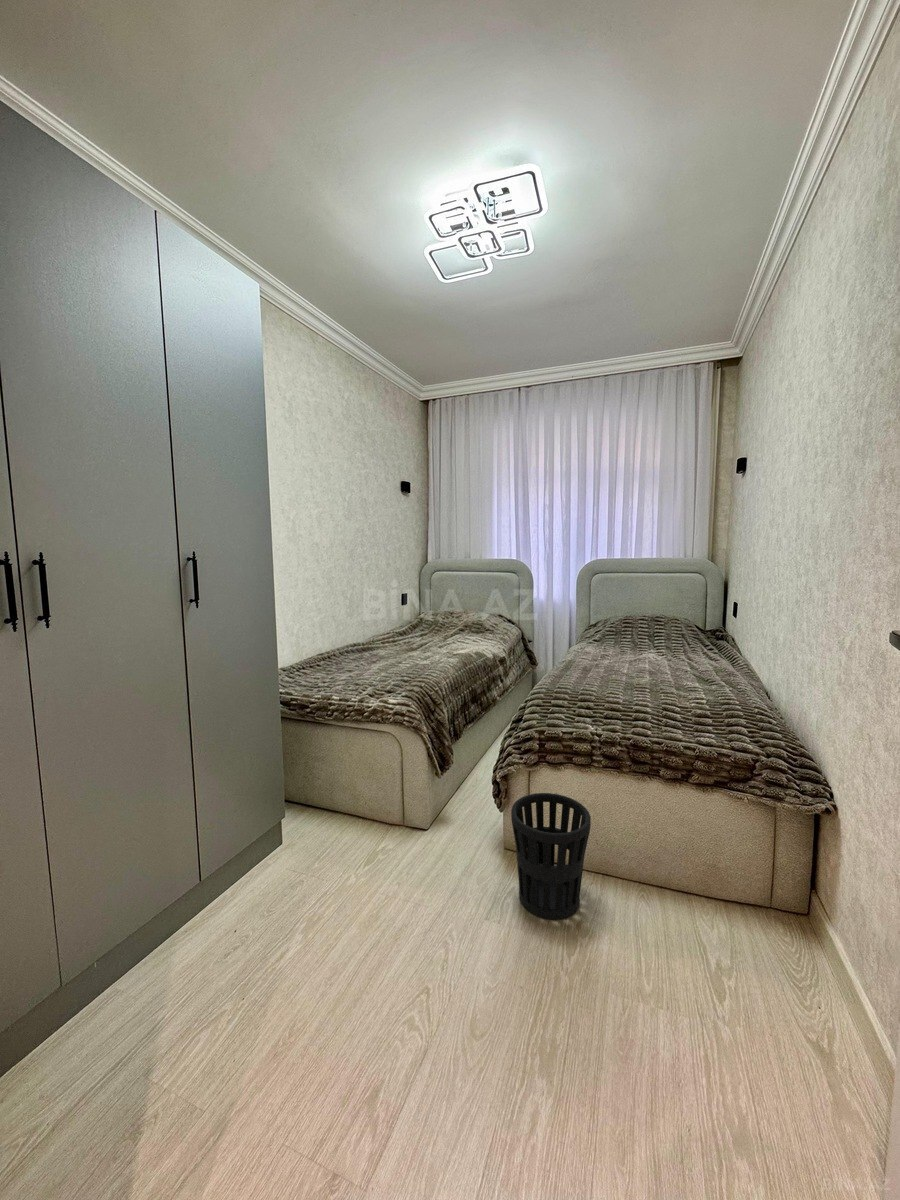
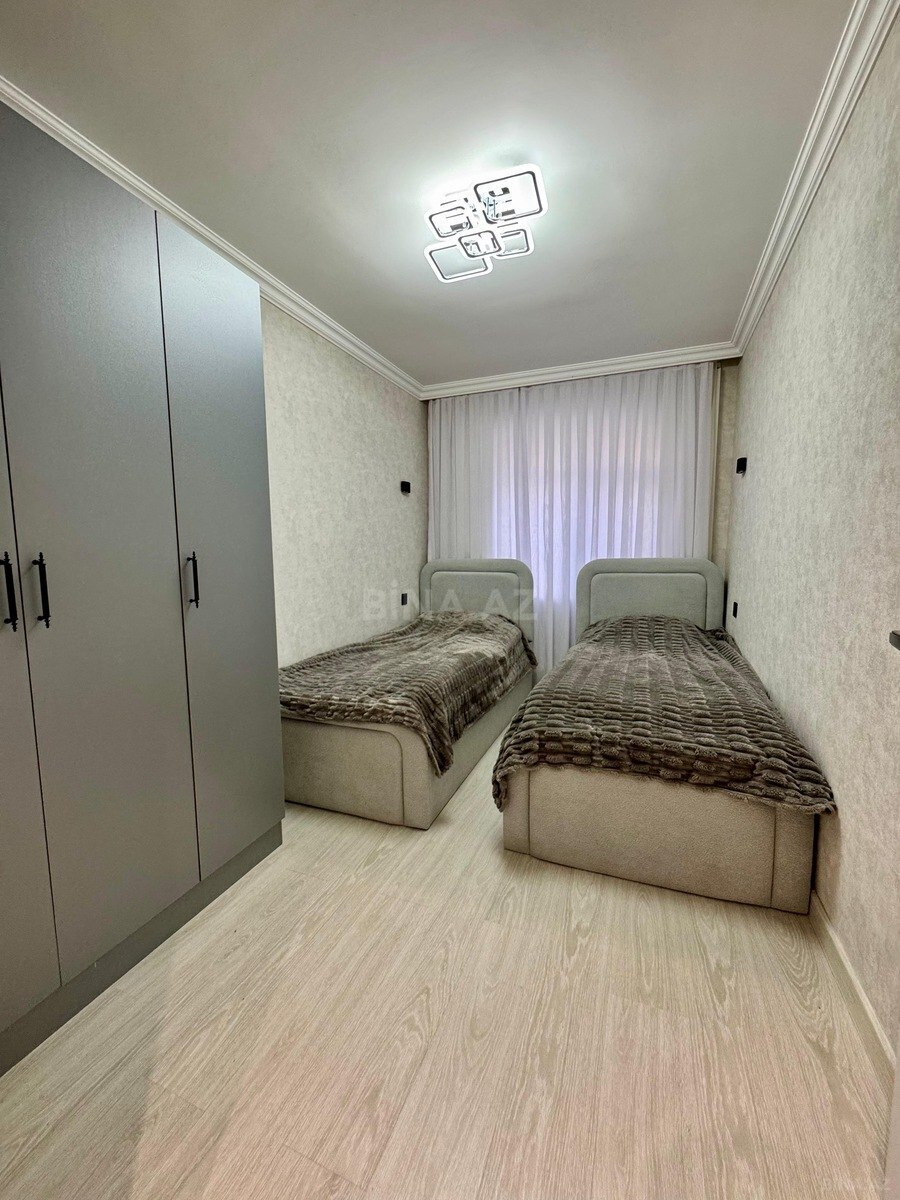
- wastebasket [510,792,592,921]
